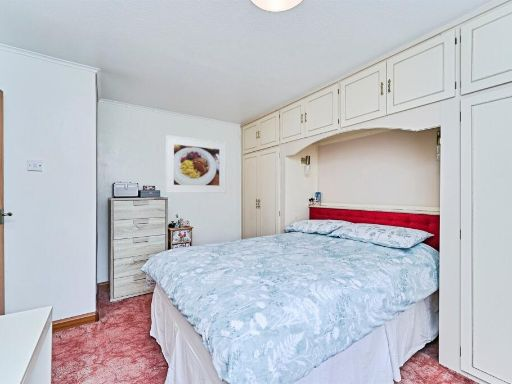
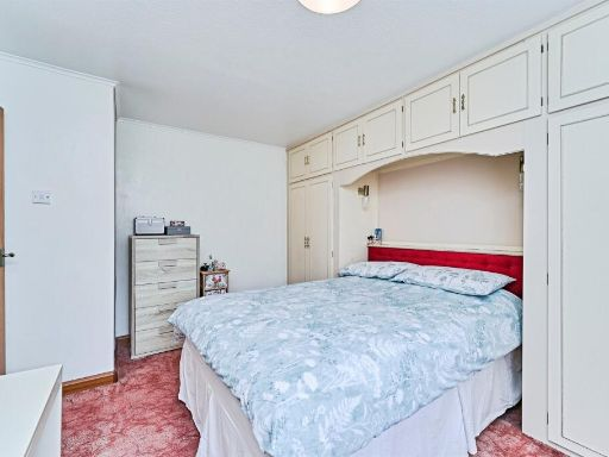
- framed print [164,134,227,194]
